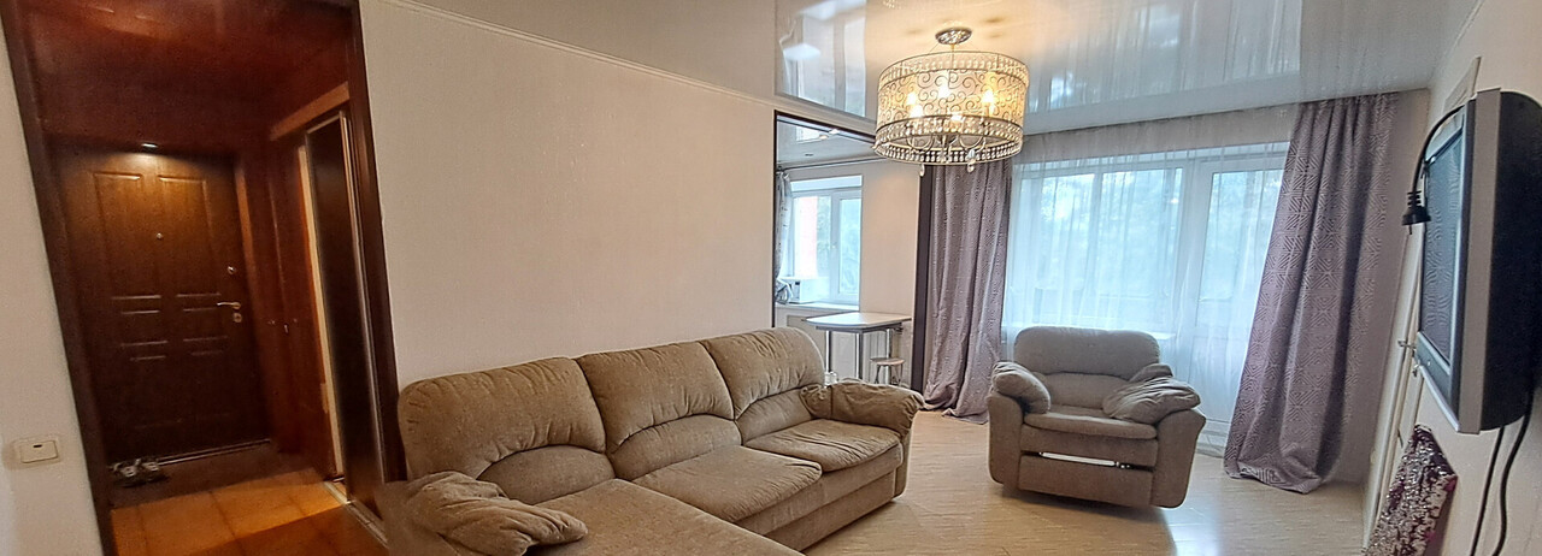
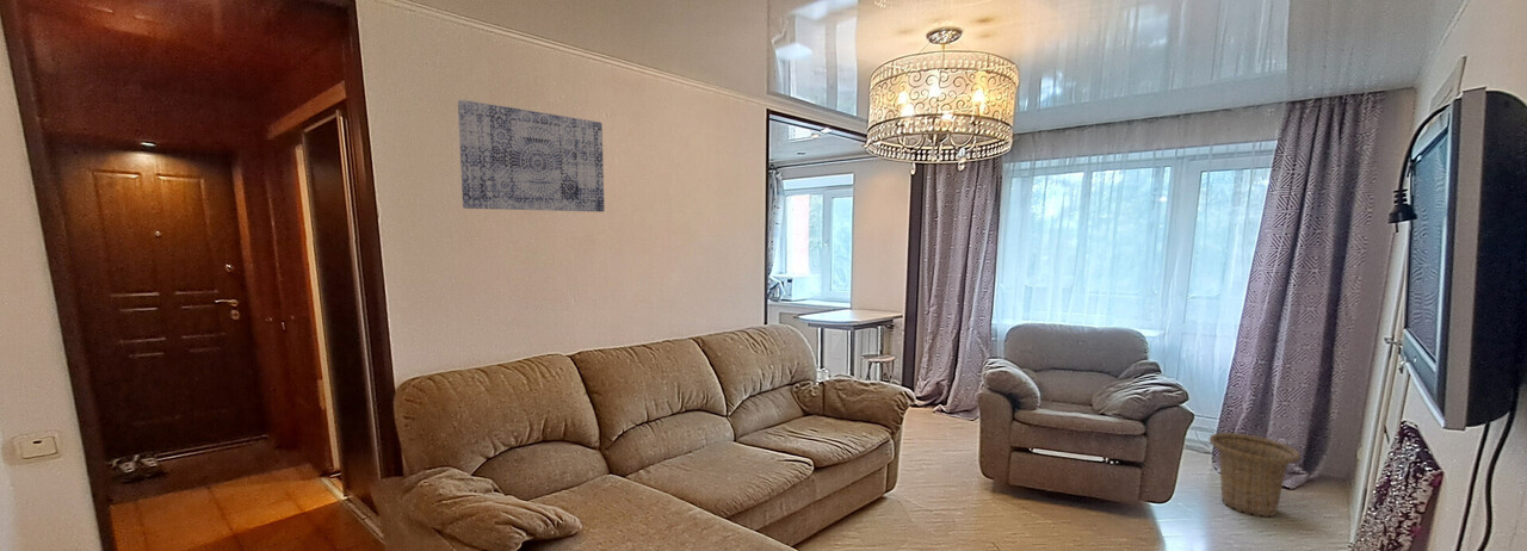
+ wall art [457,99,606,212]
+ basket [1208,432,1302,519]
